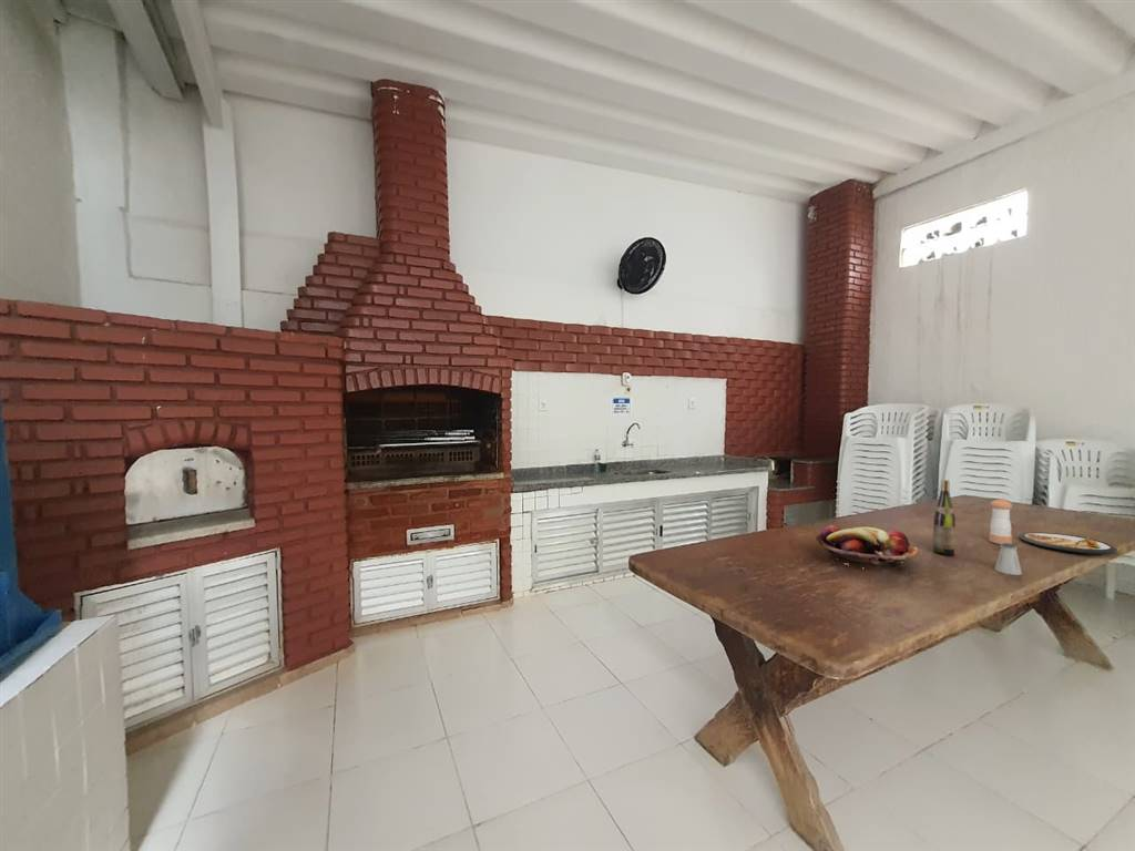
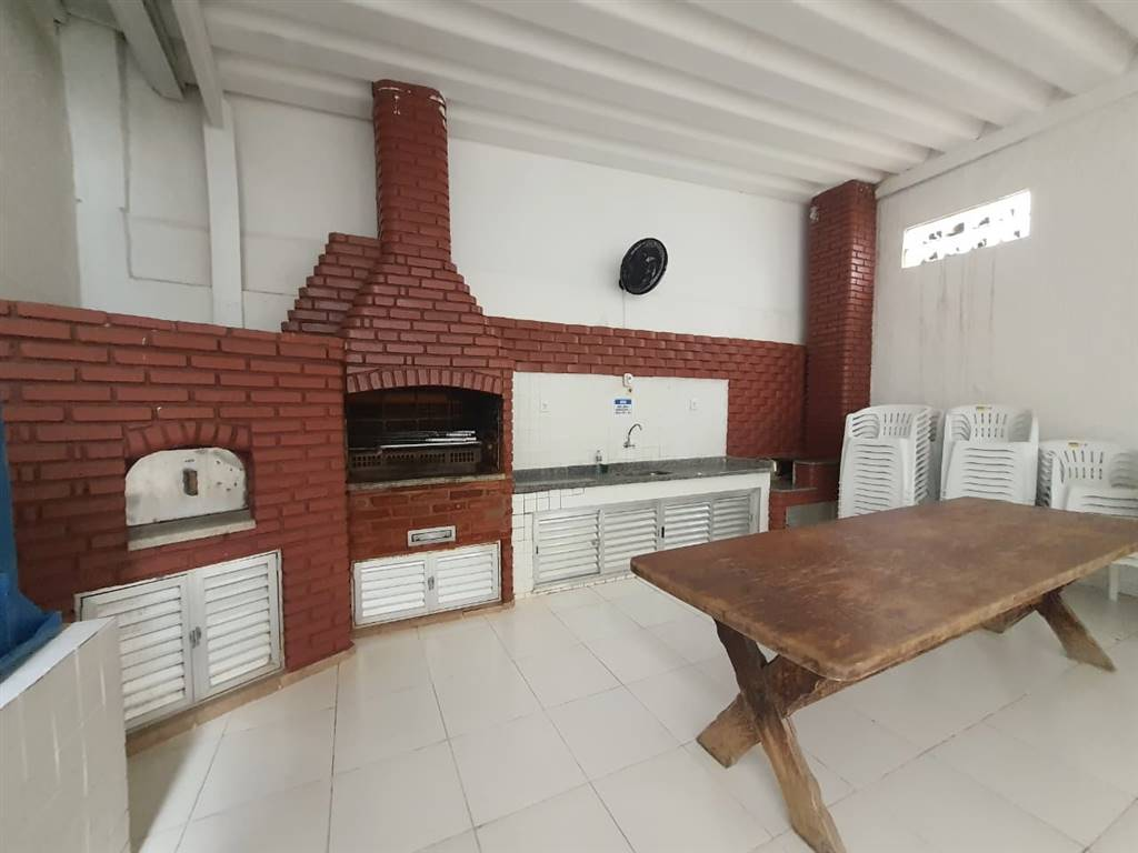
- wine bottle [932,479,957,556]
- fruit basket [814,524,920,570]
- saltshaker [994,543,1023,576]
- dish [1019,532,1118,555]
- pepper shaker [988,498,1013,545]
